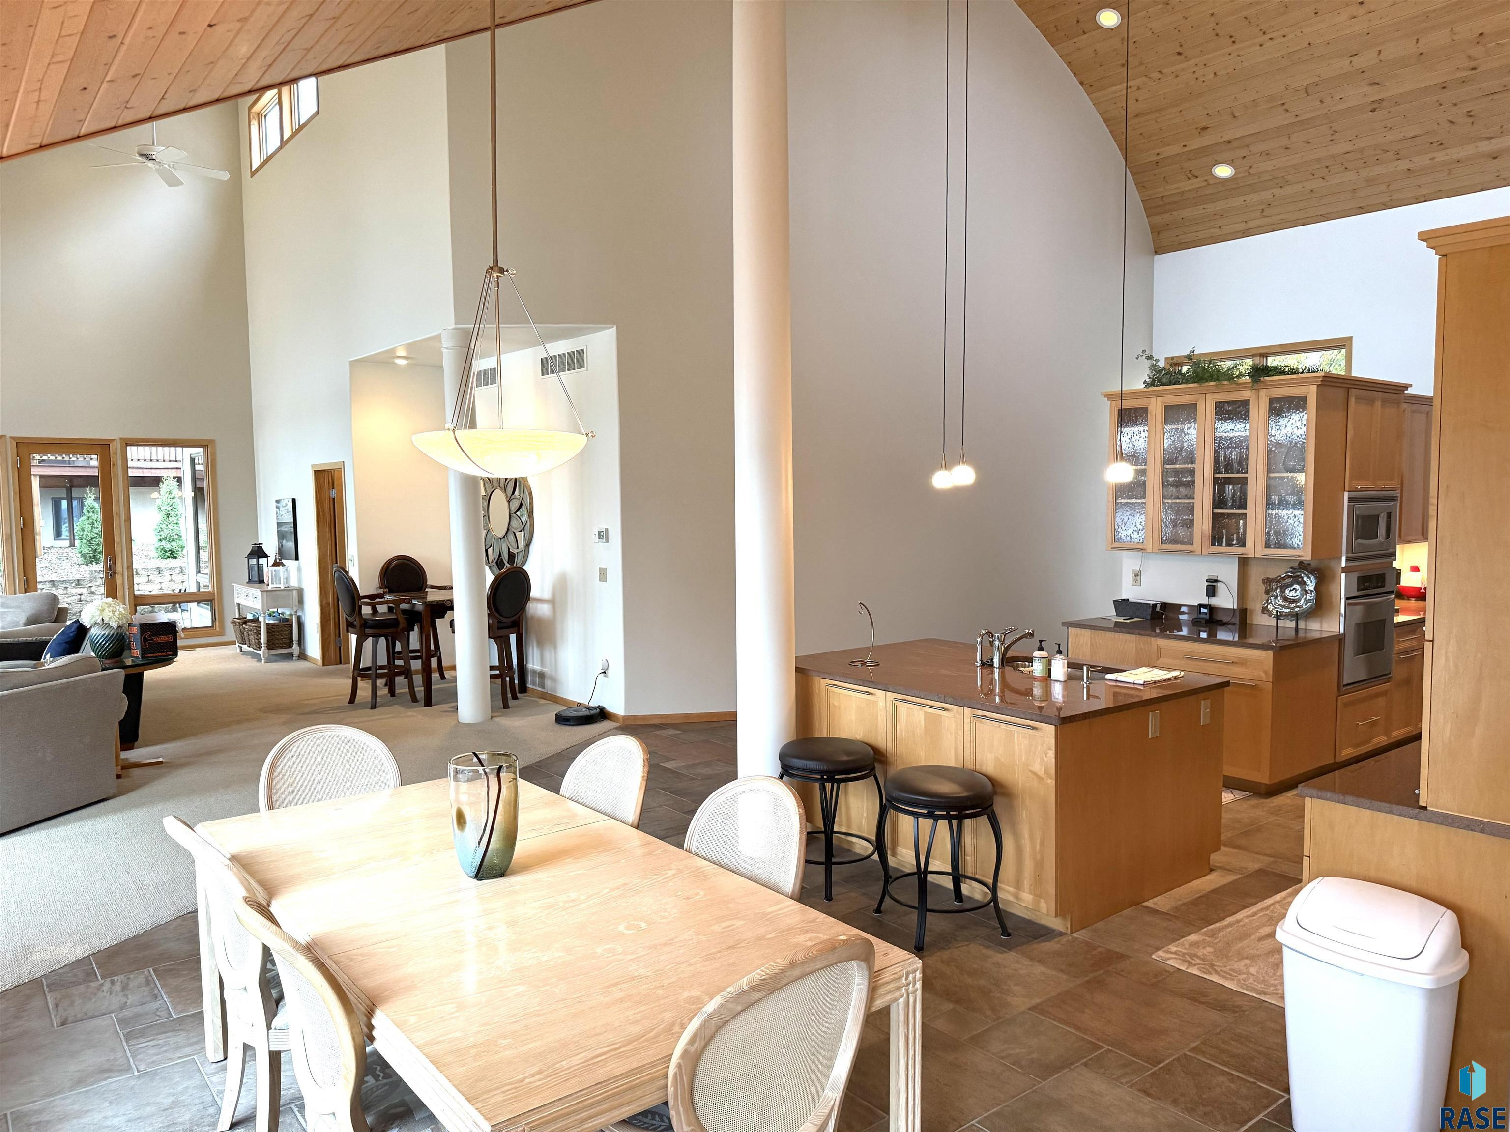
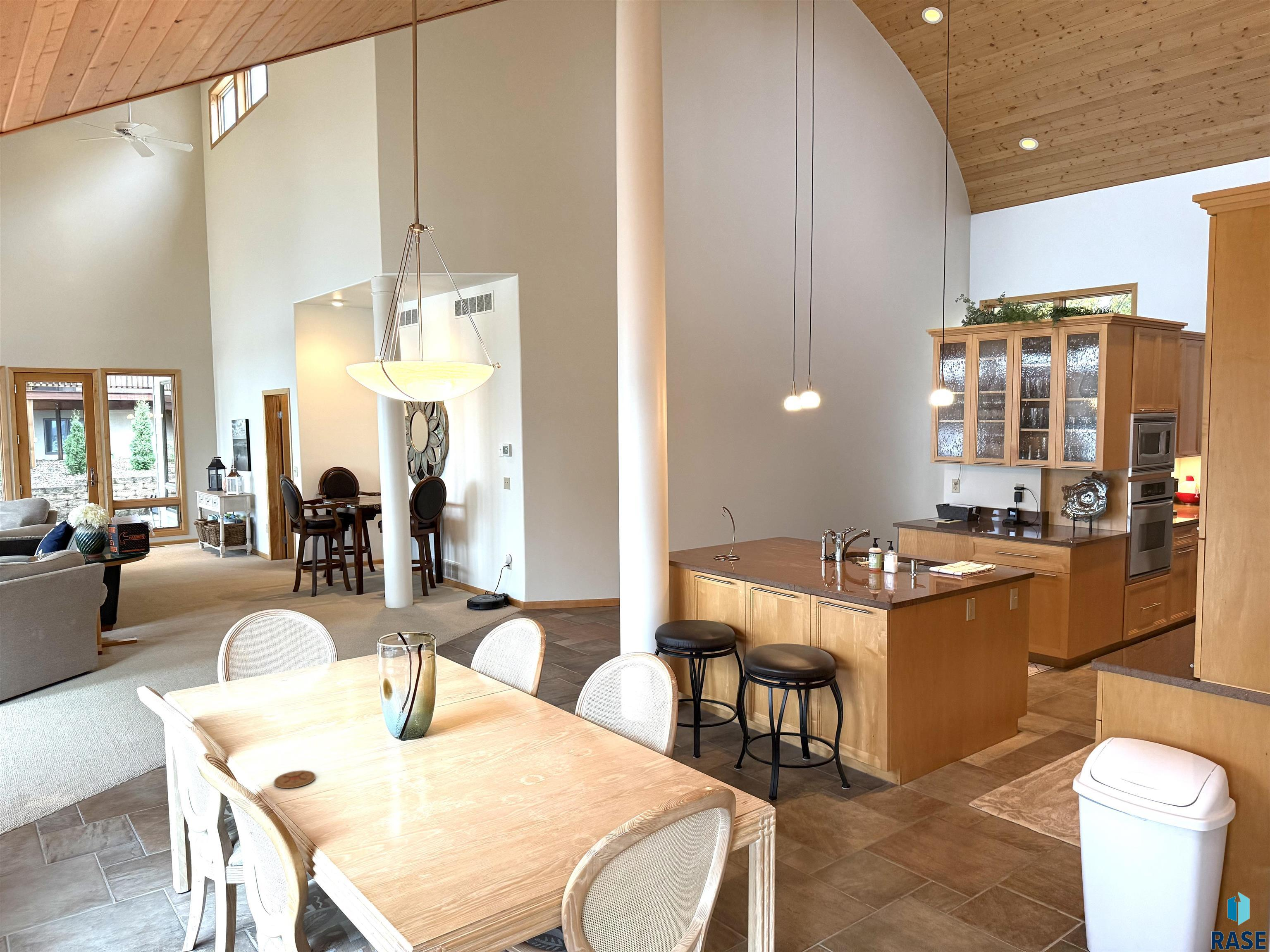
+ coaster [274,770,316,789]
